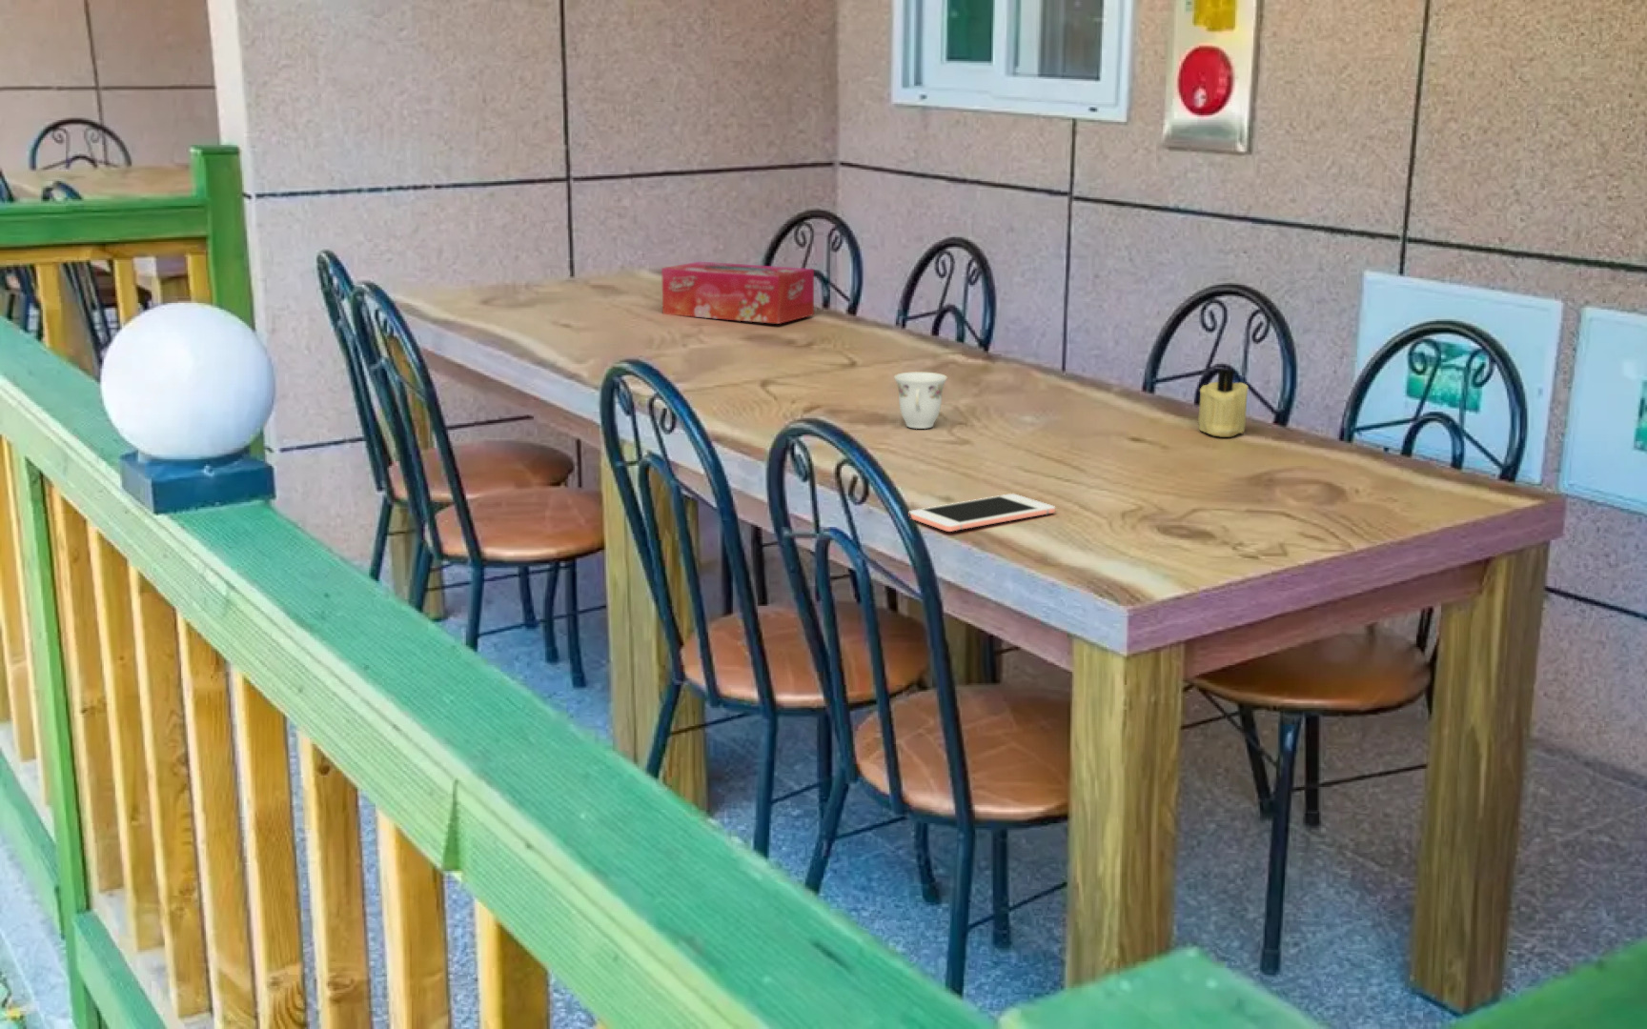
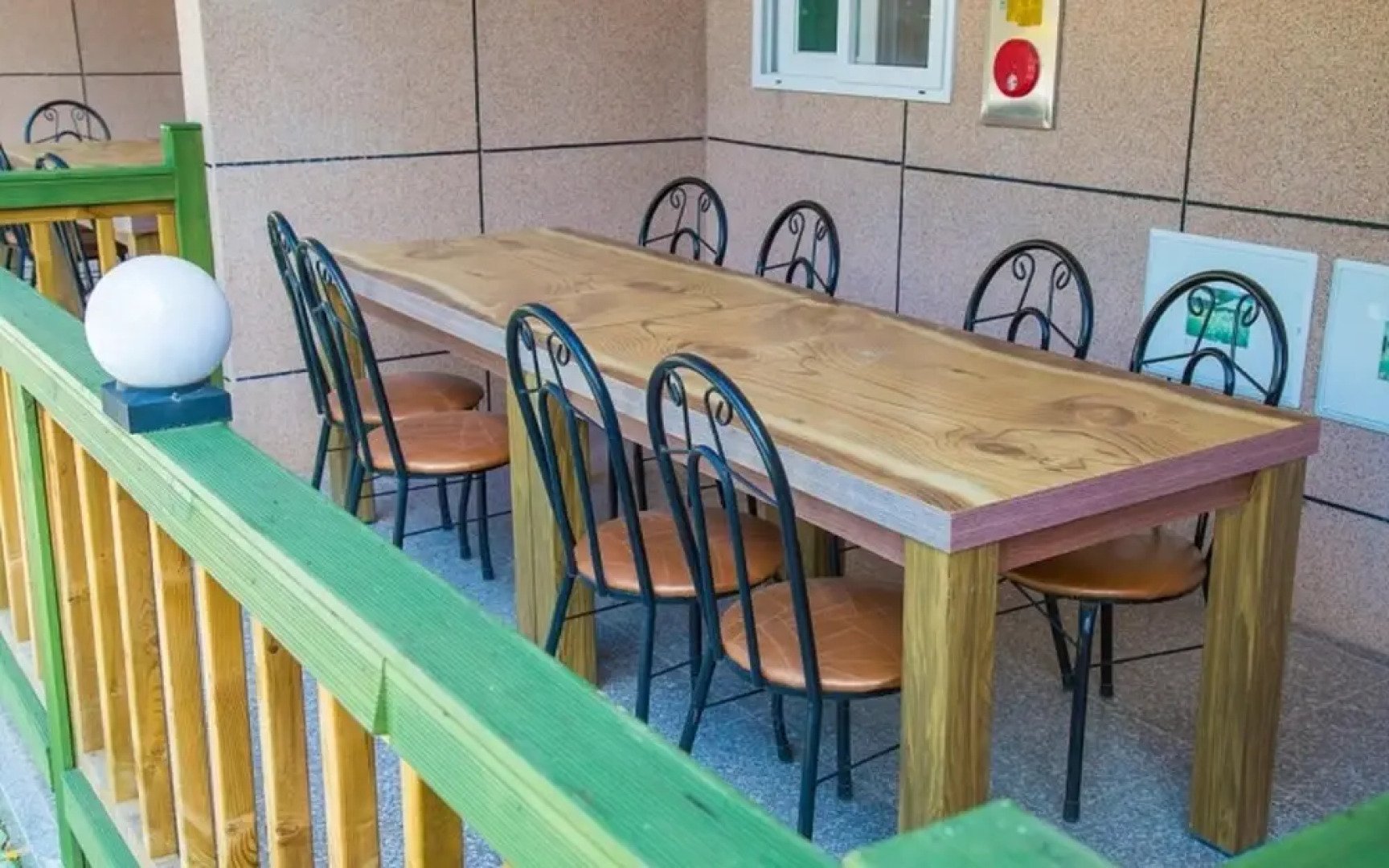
- teacup [893,371,949,429]
- tissue box [660,261,815,325]
- cell phone [908,493,1056,532]
- candle [1198,368,1249,439]
